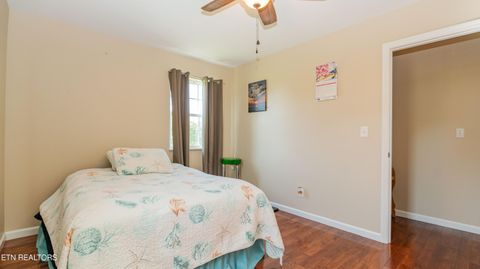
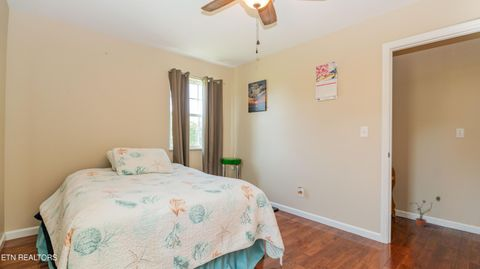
+ potted plant [409,195,442,228]
